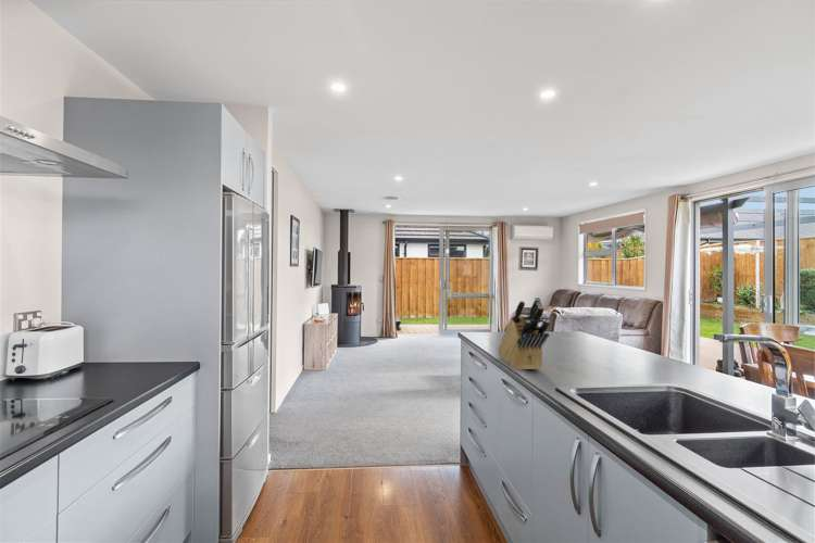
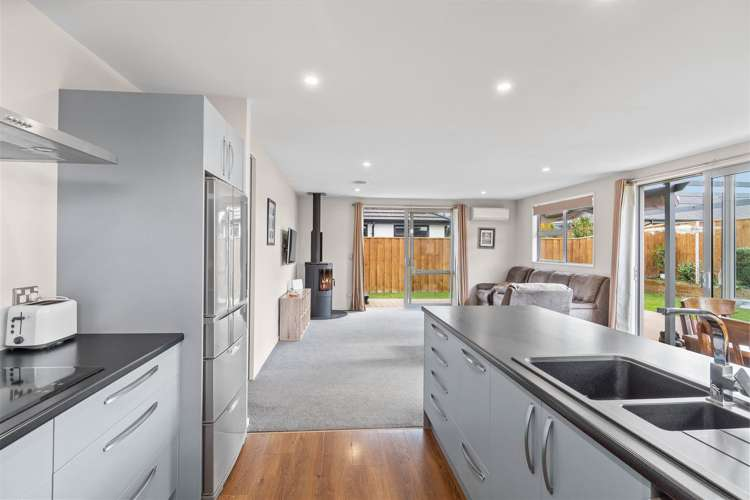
- knife block [498,296,551,371]
